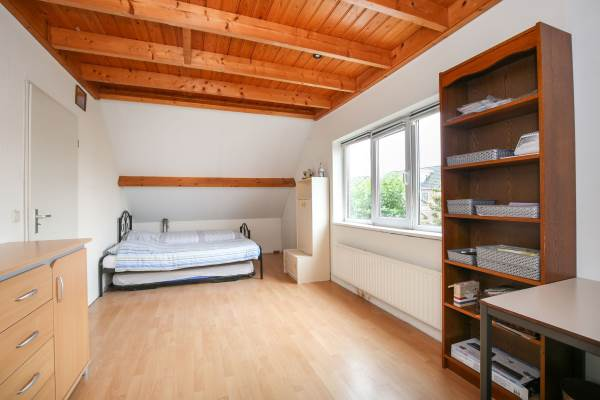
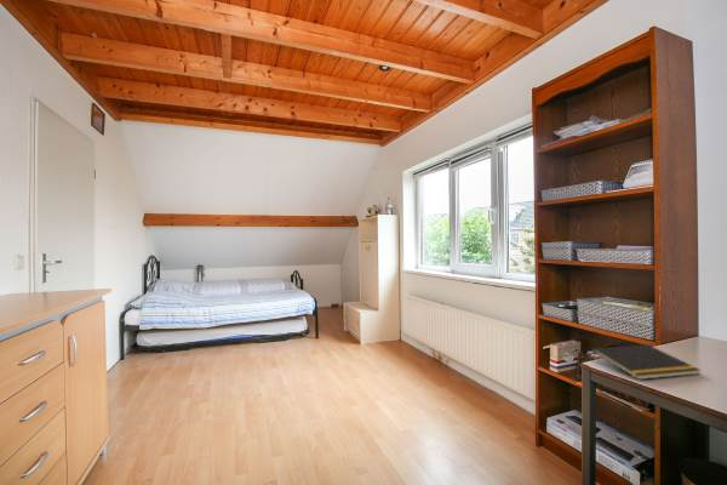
+ notepad [591,343,702,381]
